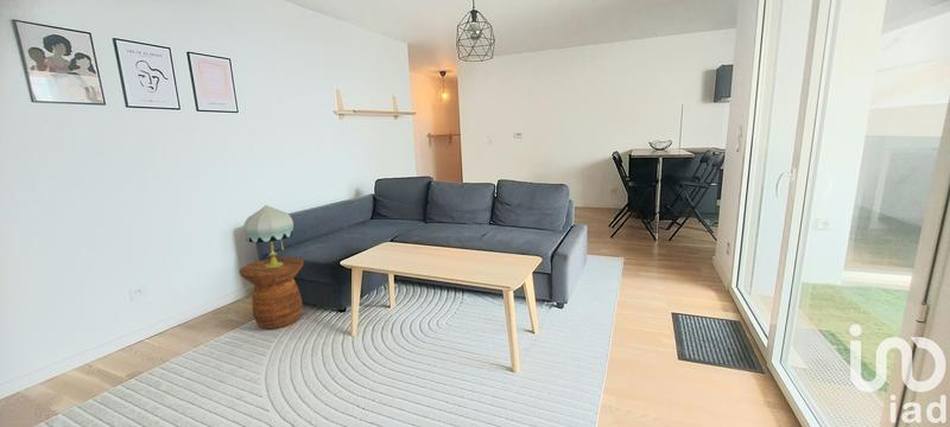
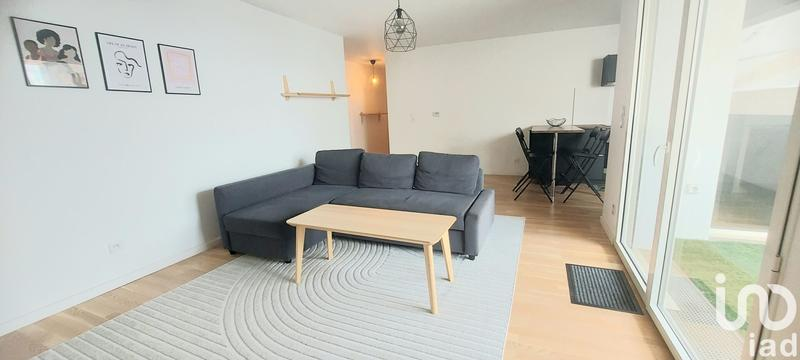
- table lamp [242,204,294,268]
- side table [239,256,305,330]
